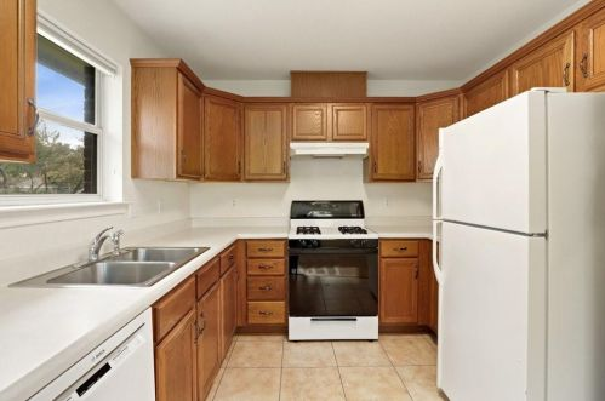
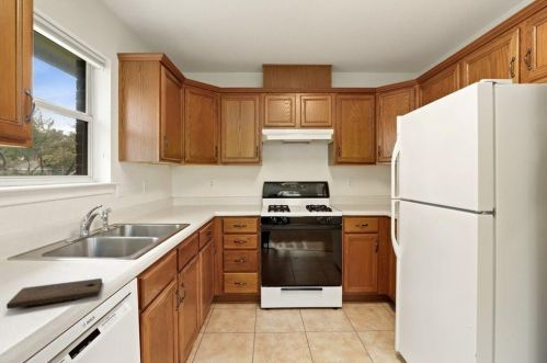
+ cutting board [5,277,103,310]
